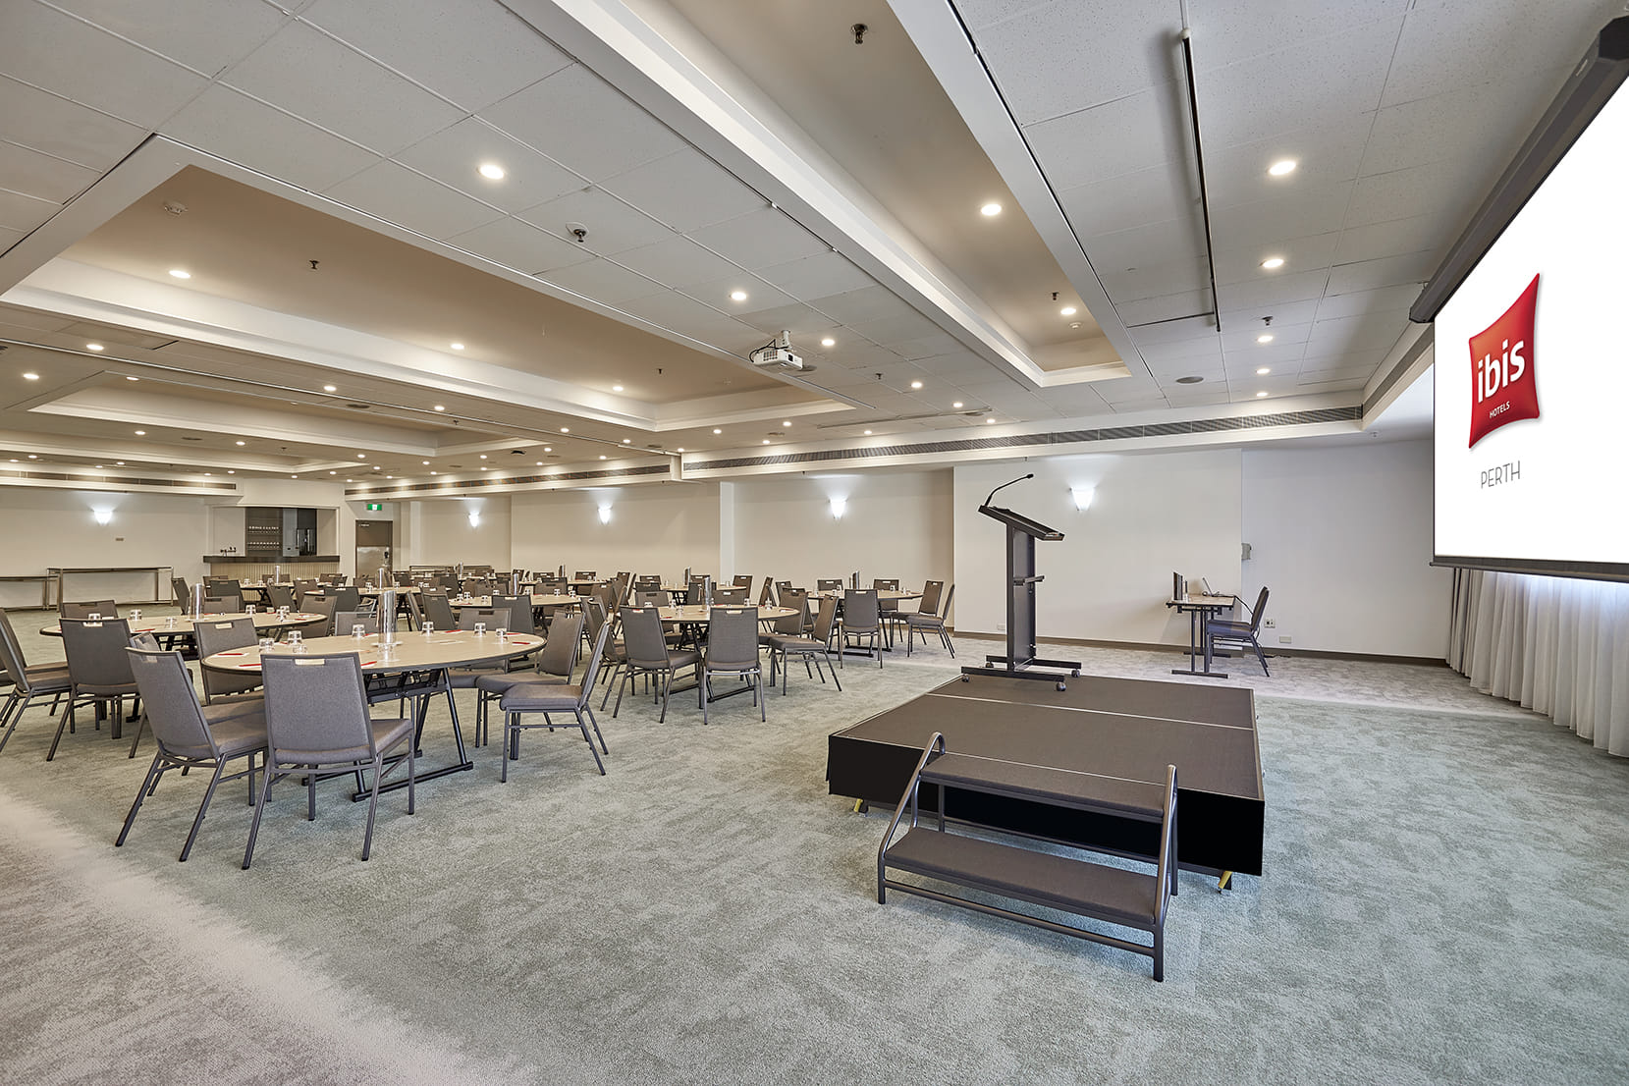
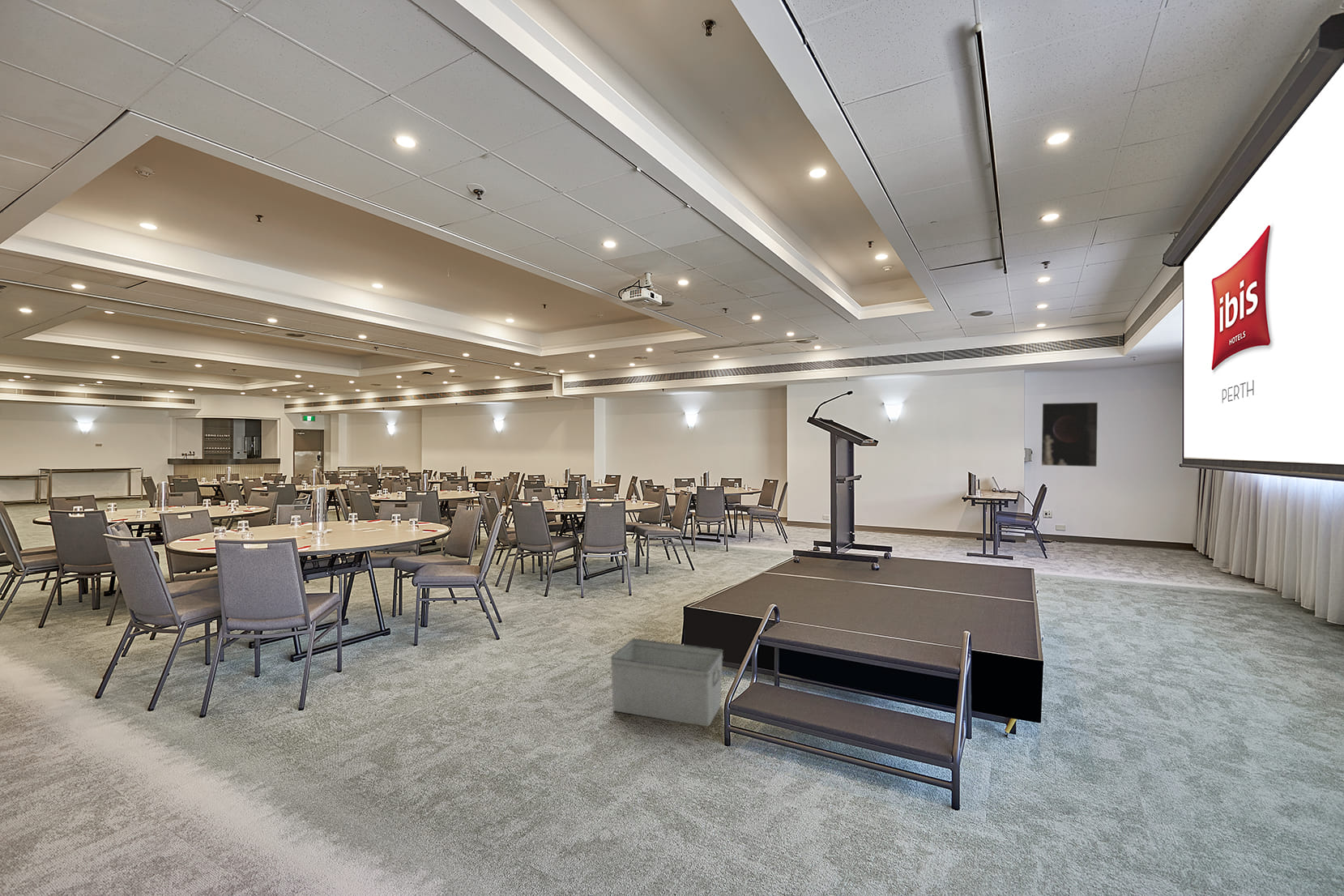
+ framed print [1041,402,1099,467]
+ storage bin [610,638,724,727]
